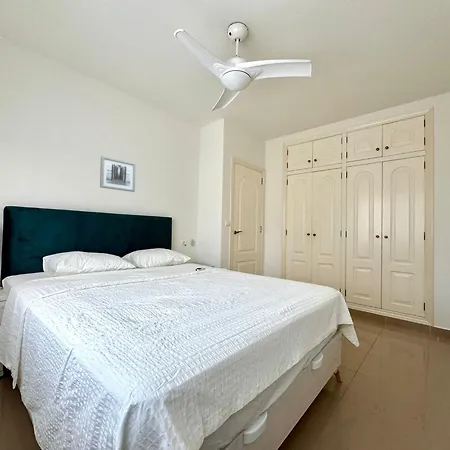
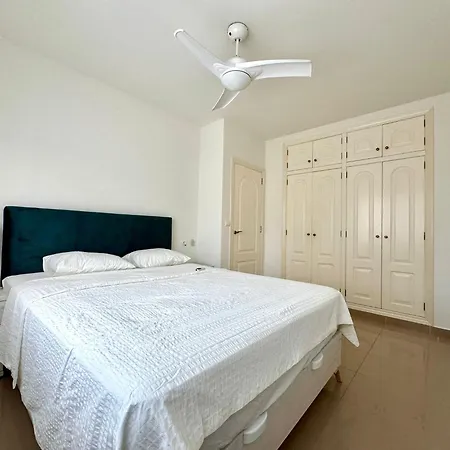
- wall art [99,155,136,193]
